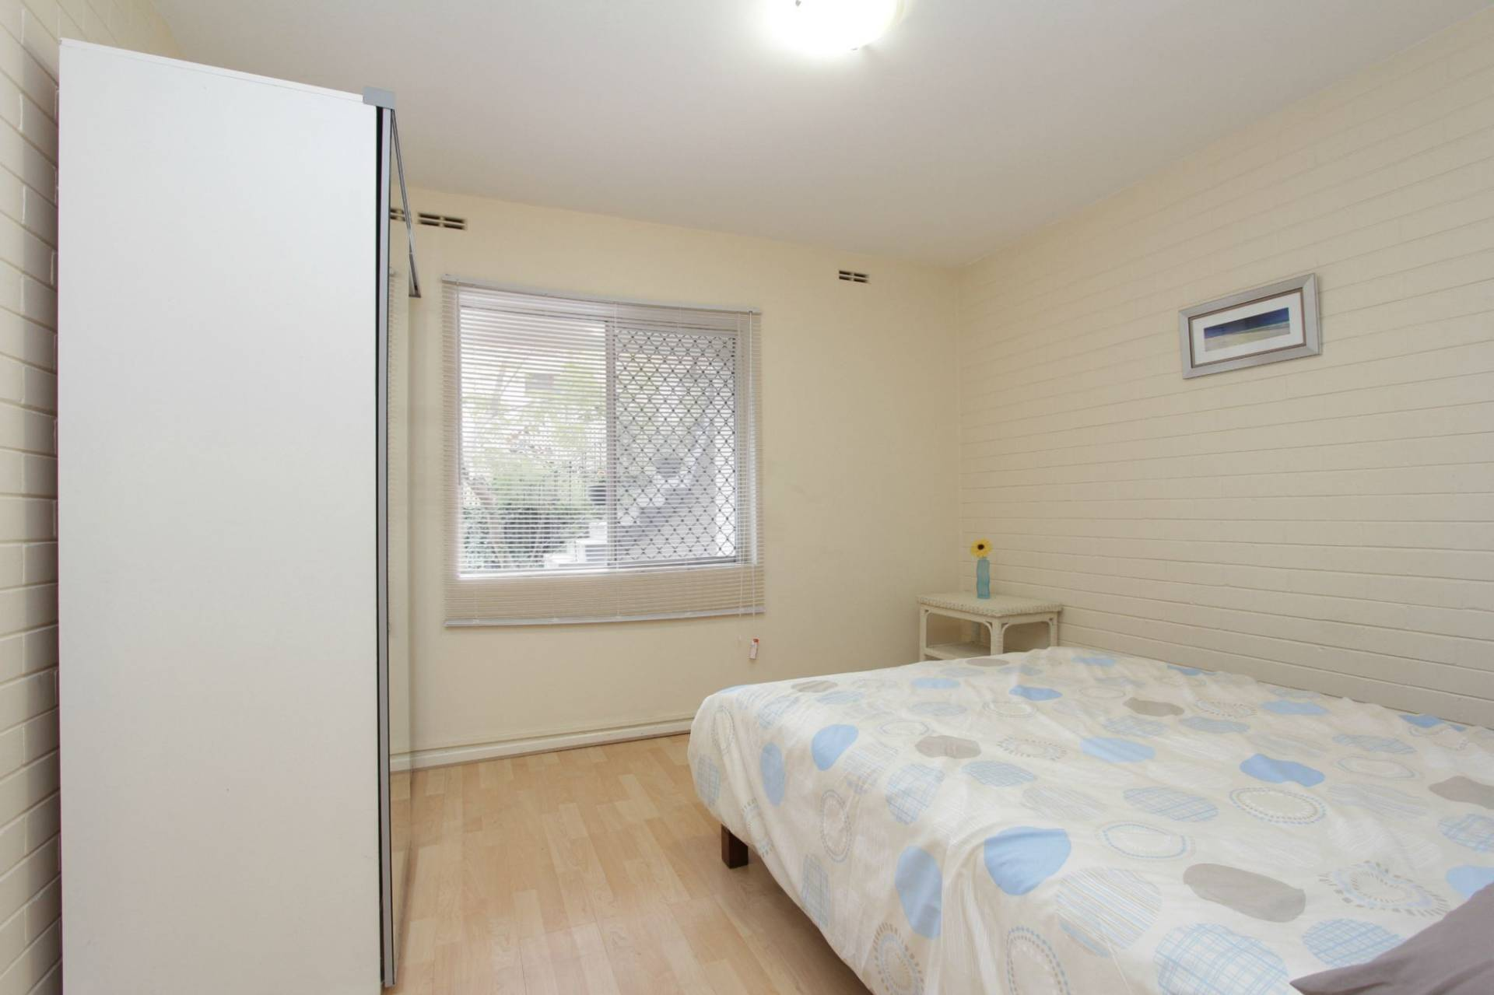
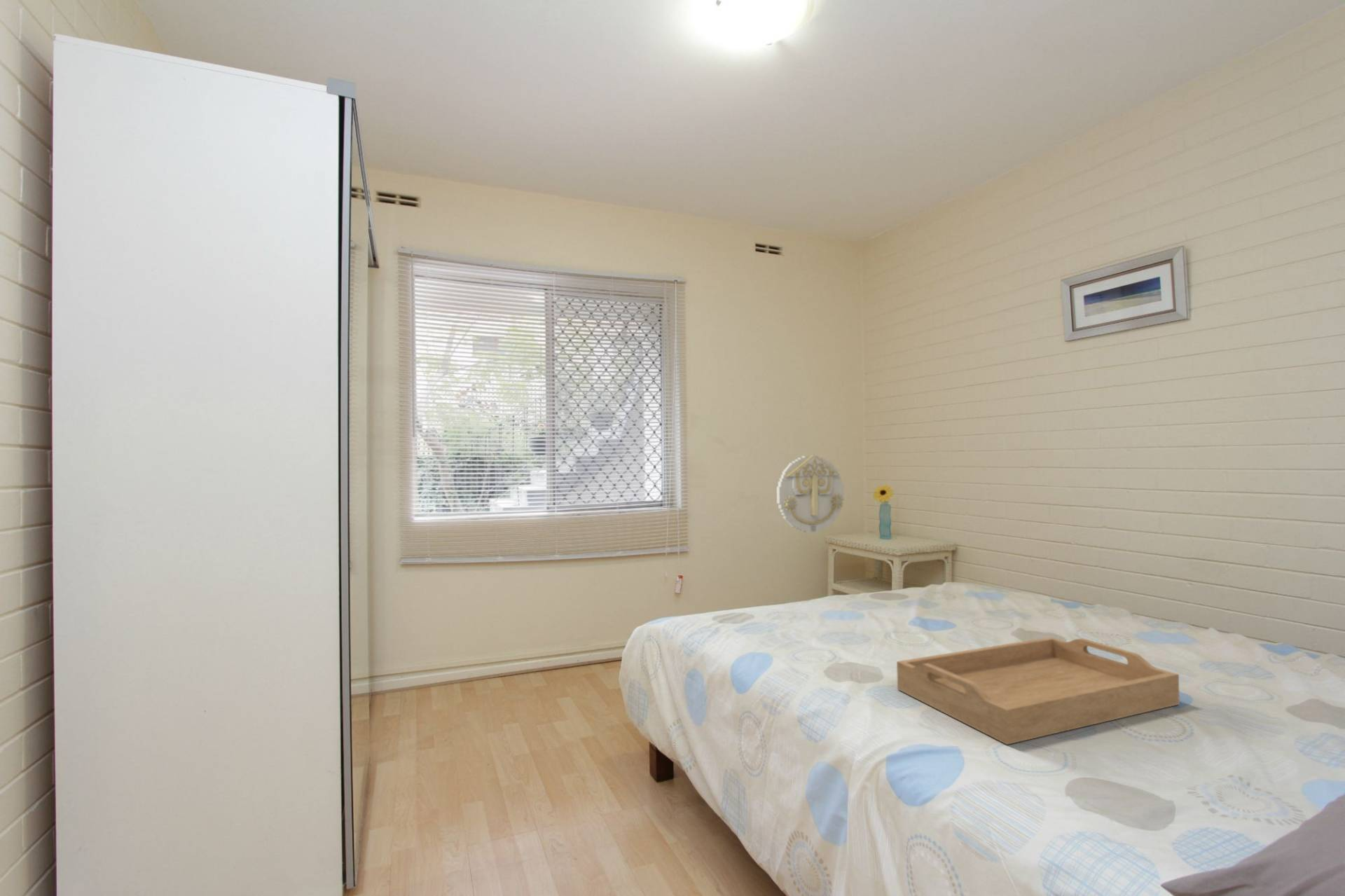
+ serving tray [896,636,1180,745]
+ wall decoration [776,455,845,533]
